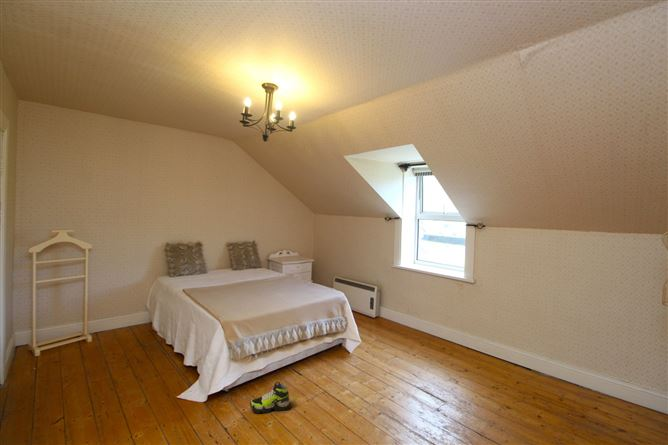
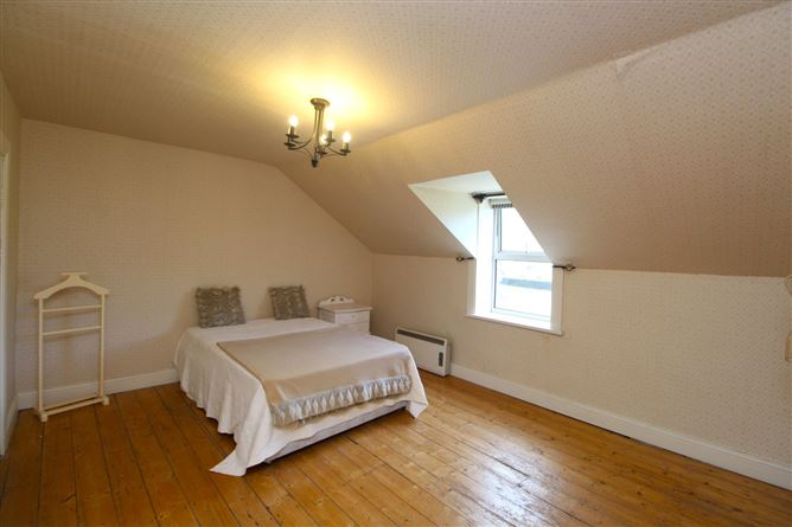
- shoe [249,381,292,414]
